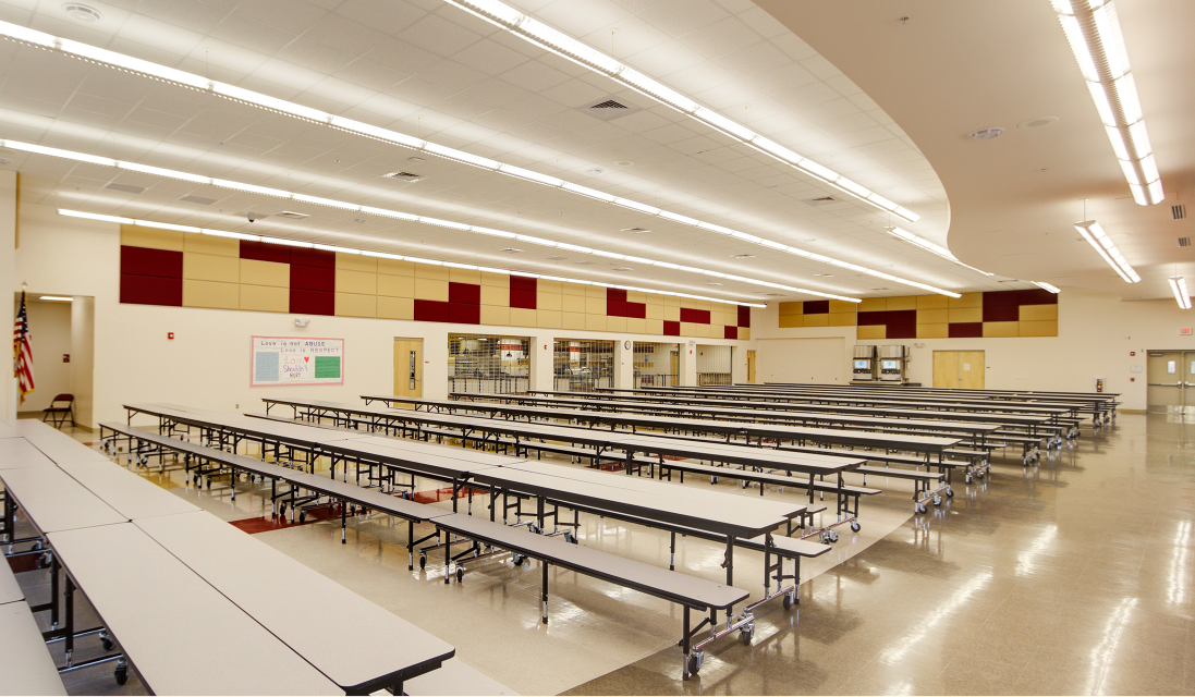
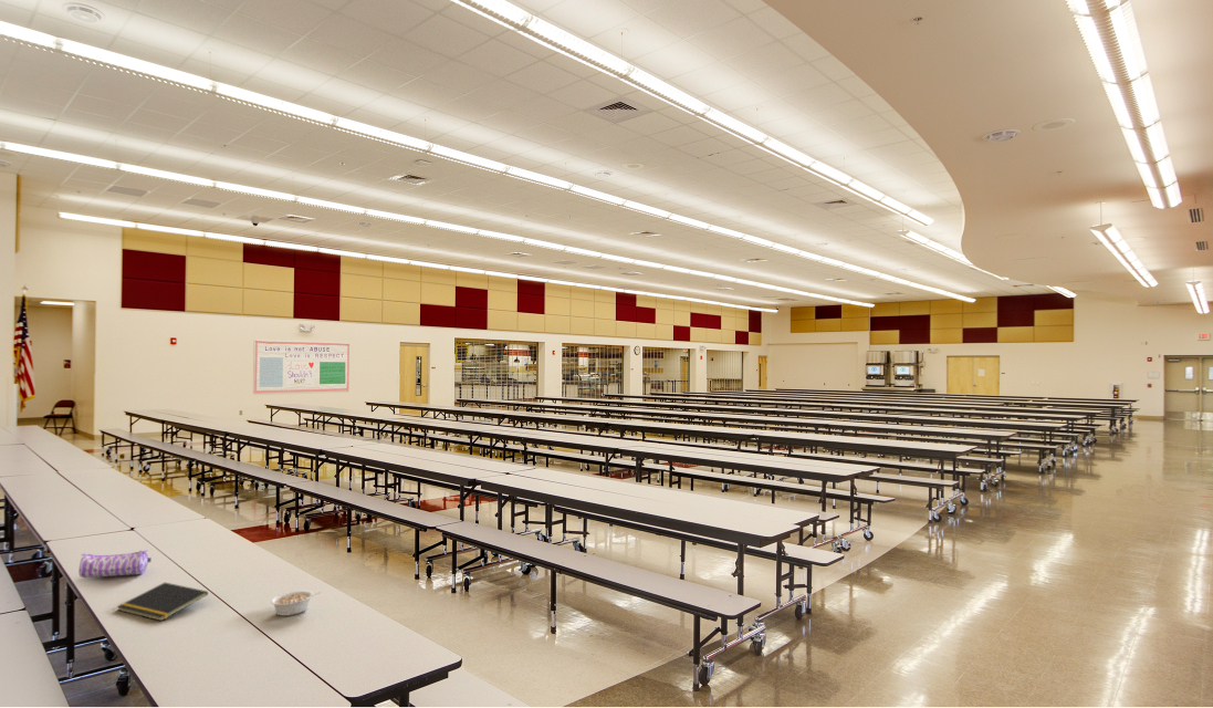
+ notepad [116,582,209,622]
+ legume [270,590,322,617]
+ pencil case [77,549,151,579]
